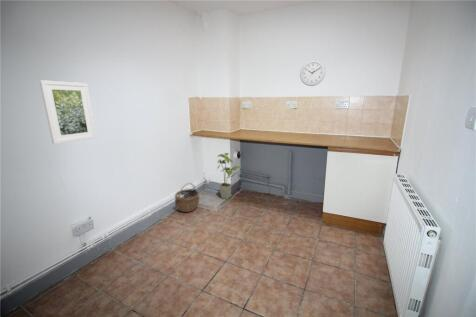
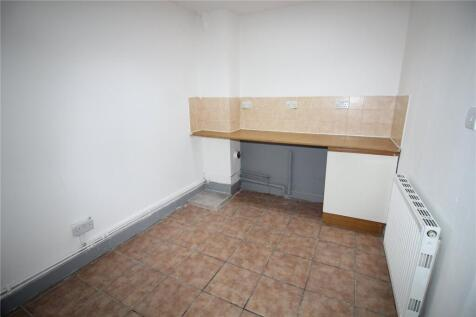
- wall clock [299,59,326,87]
- house plant [216,152,242,200]
- wicker basket [174,182,200,213]
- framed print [38,79,97,145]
